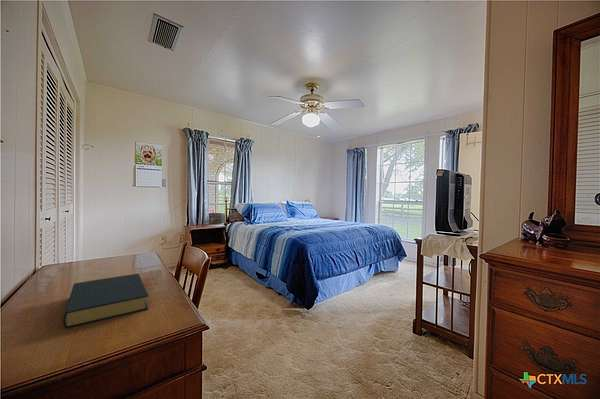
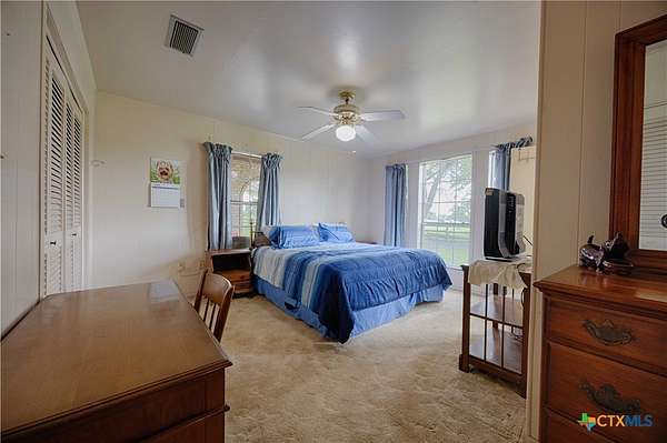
- hardback book [62,273,149,329]
